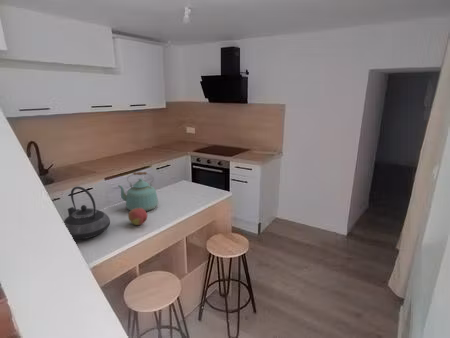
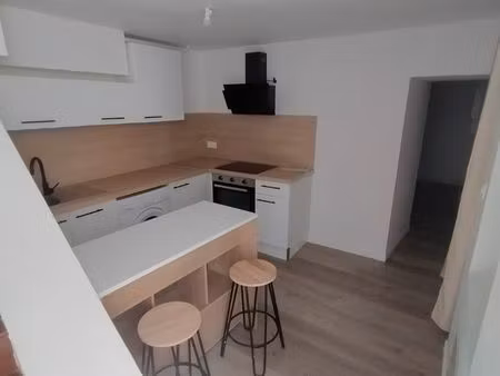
- teapot [63,186,111,240]
- fruit [127,208,148,226]
- kettle [117,171,159,212]
